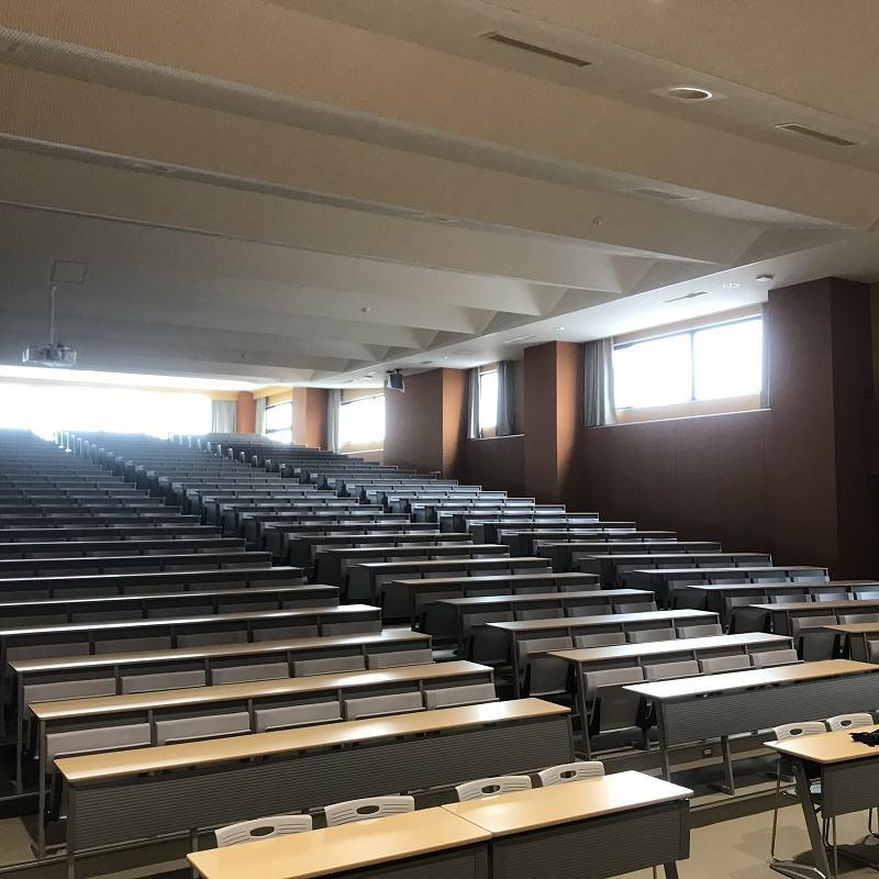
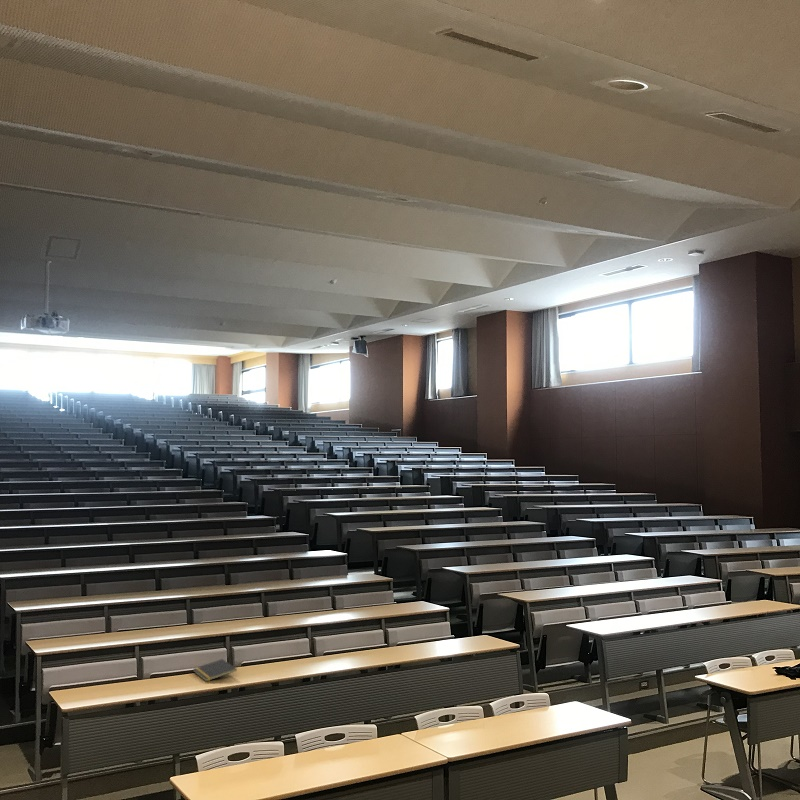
+ notepad [192,658,238,682]
